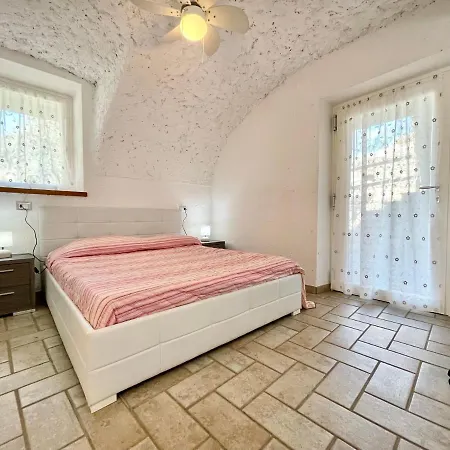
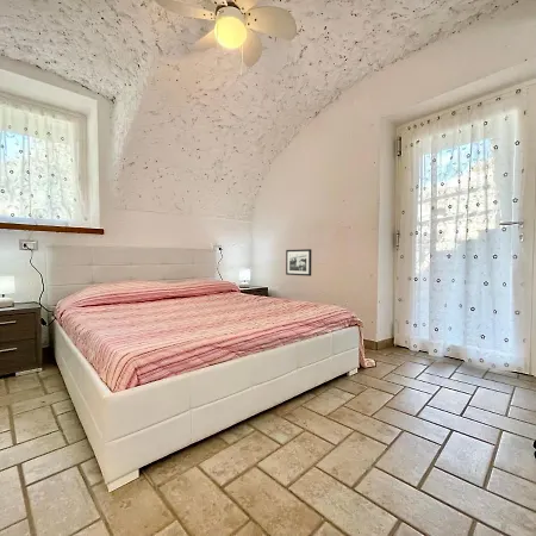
+ picture frame [285,248,312,278]
